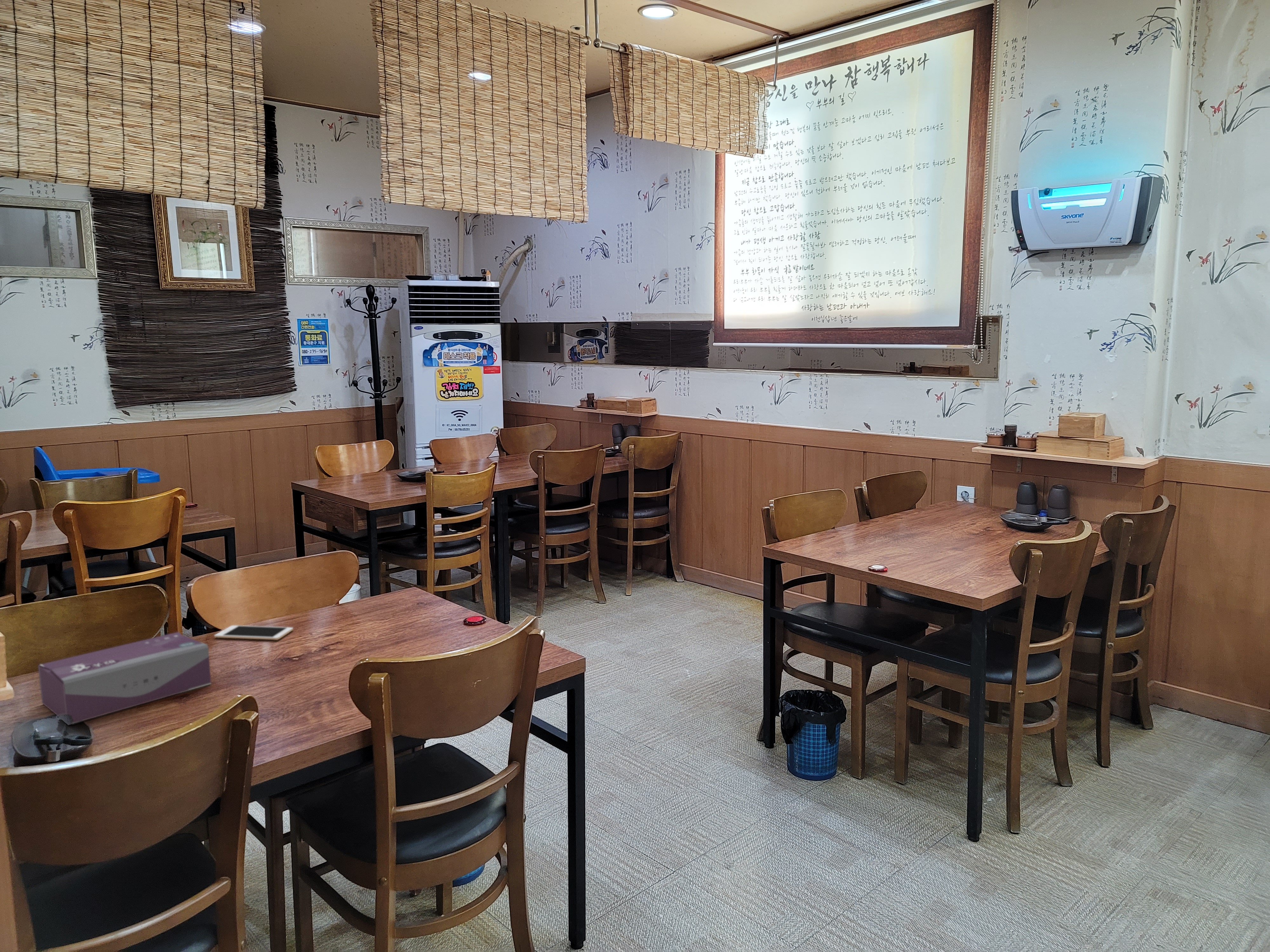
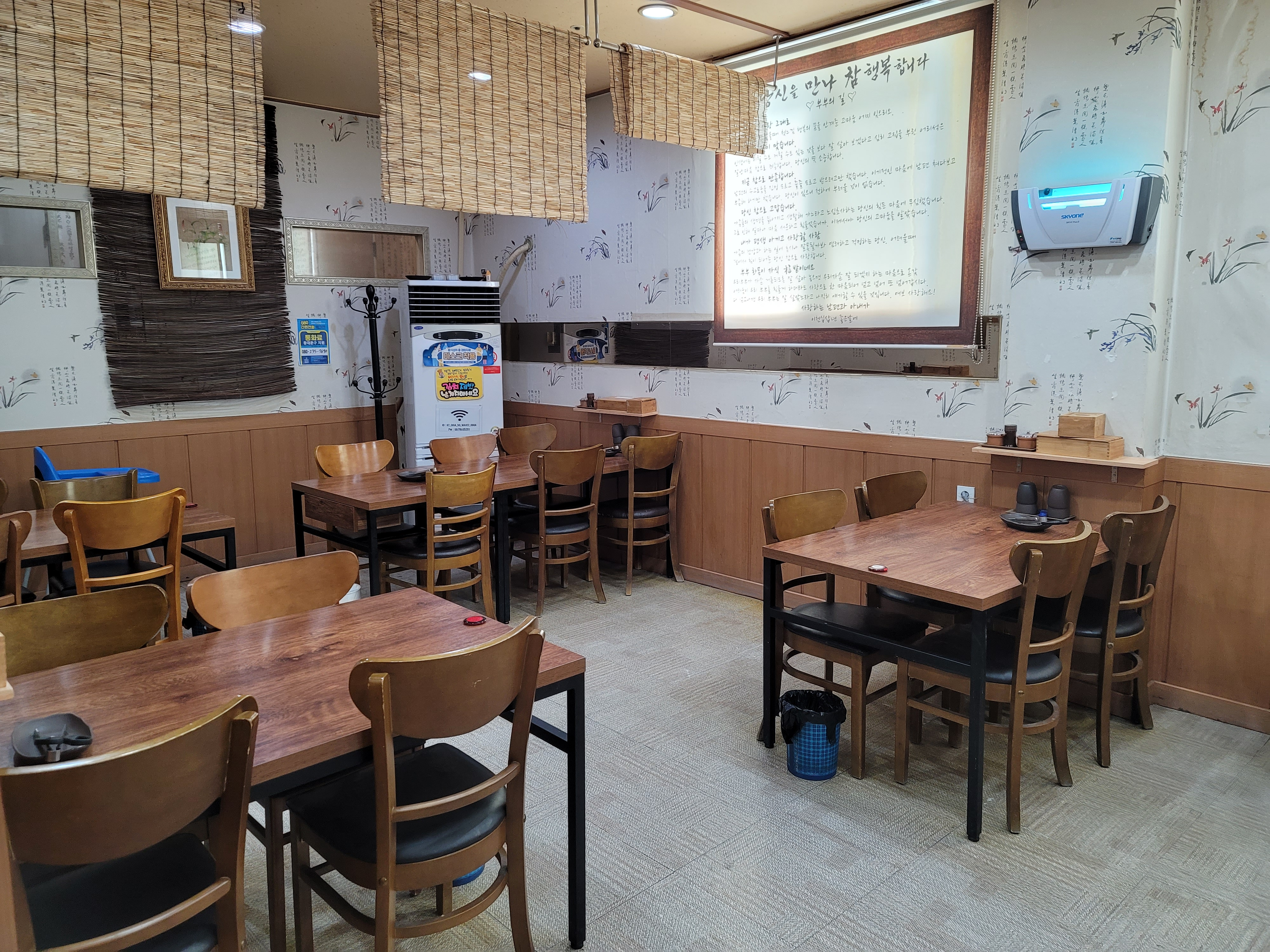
- cell phone [214,625,293,640]
- tissue box [37,631,211,724]
